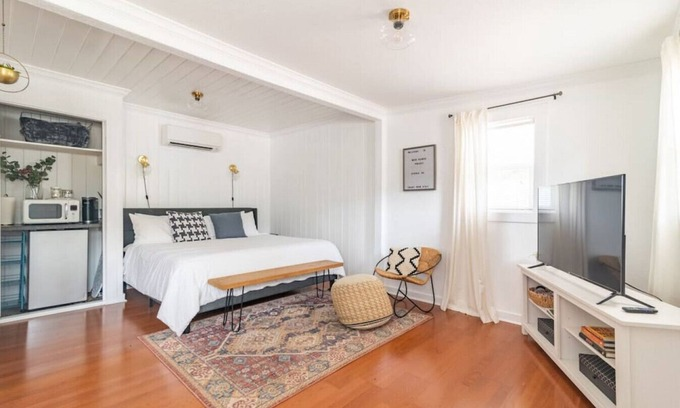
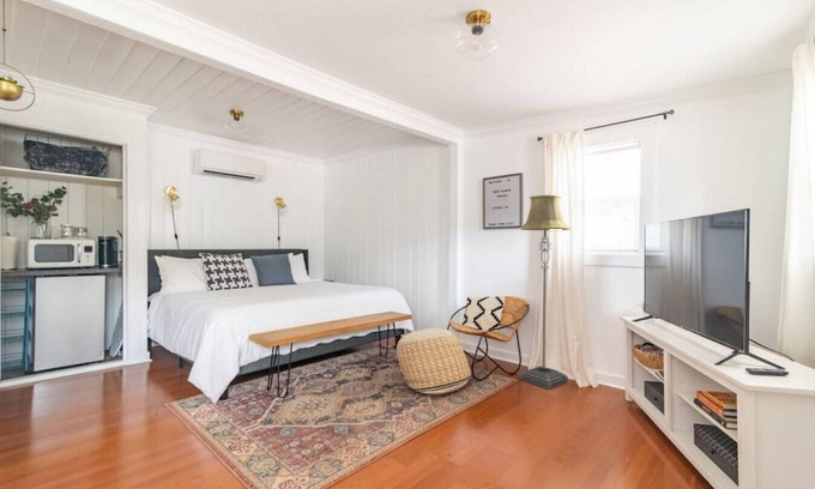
+ floor lamp [519,194,572,391]
